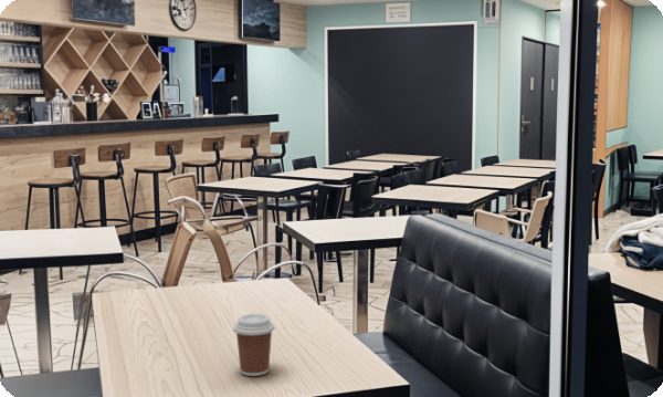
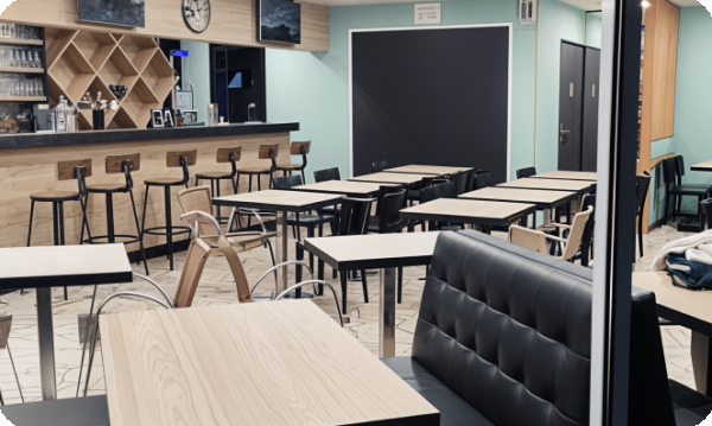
- coffee cup [232,313,276,377]
